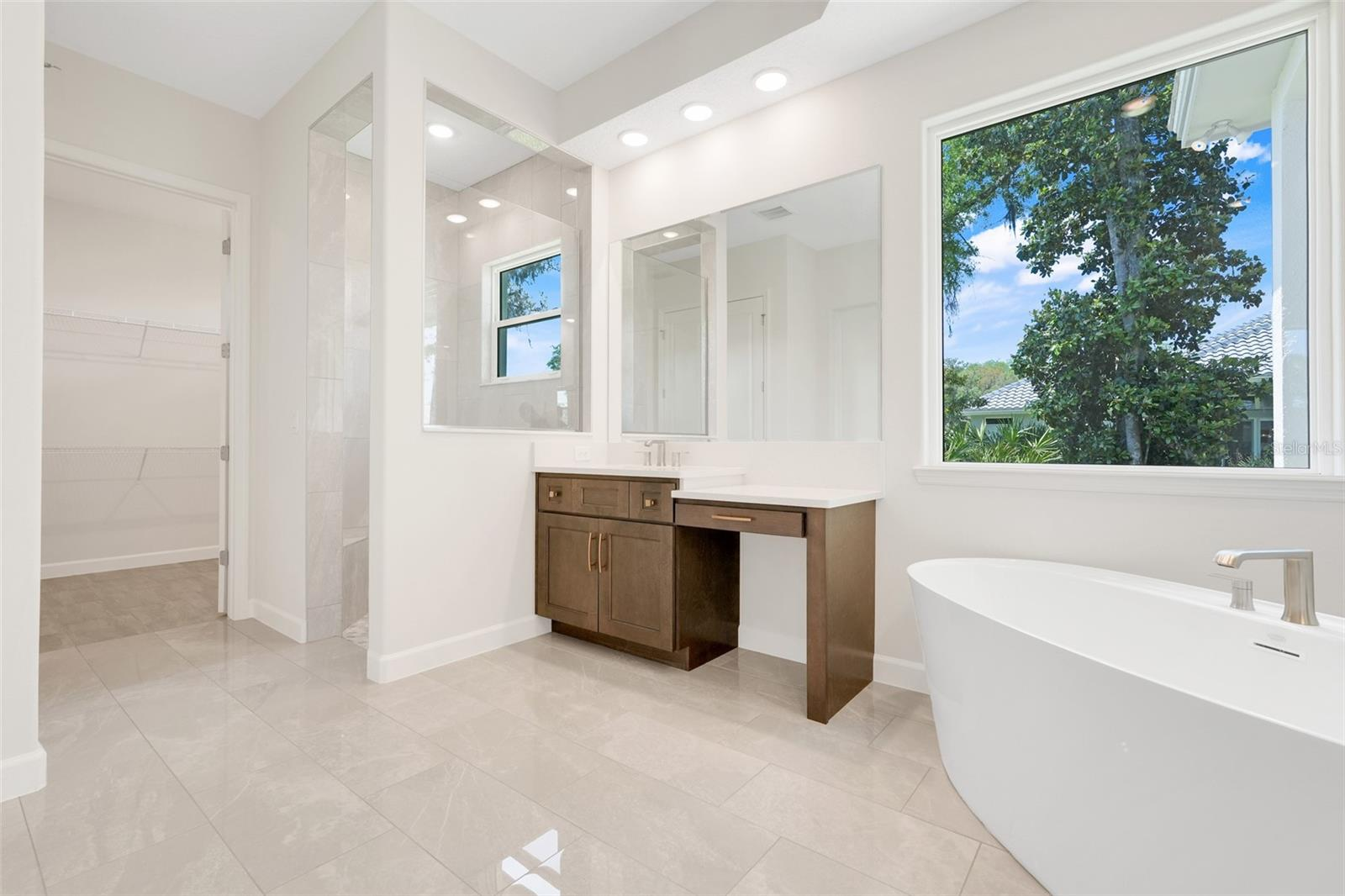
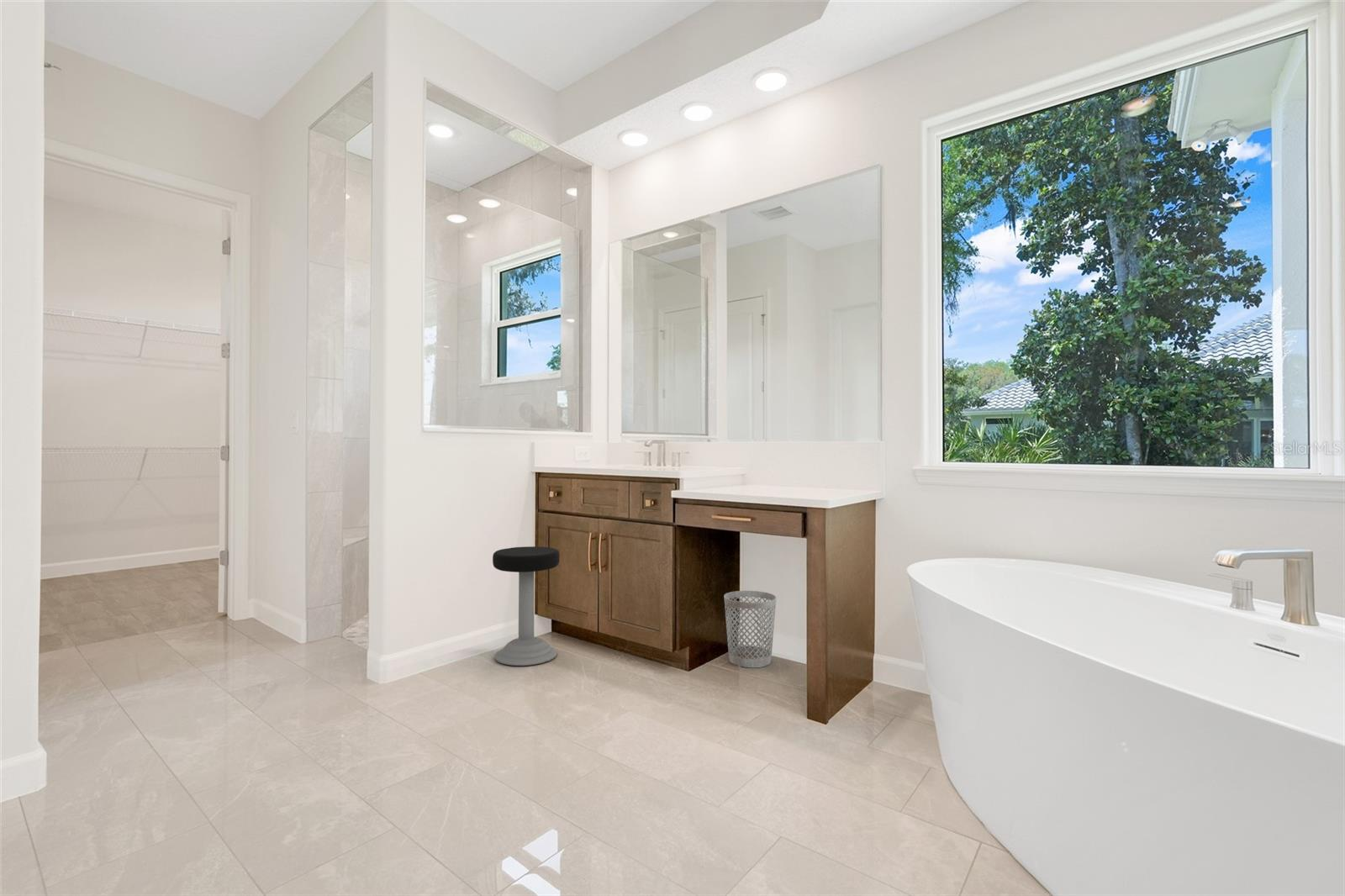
+ stool [492,546,561,667]
+ wastebasket [723,590,778,668]
